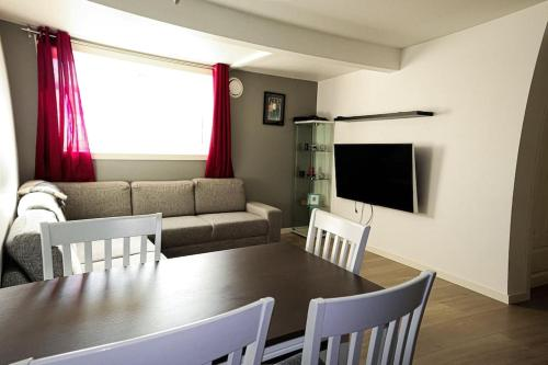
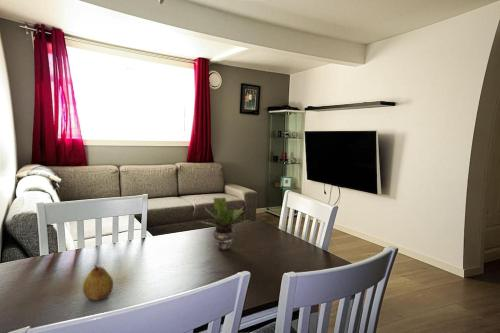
+ fruit [82,264,114,301]
+ potted plant [198,197,251,251]
